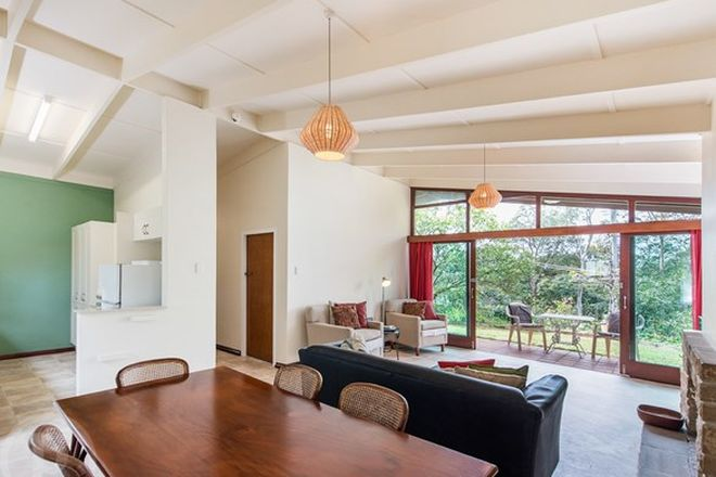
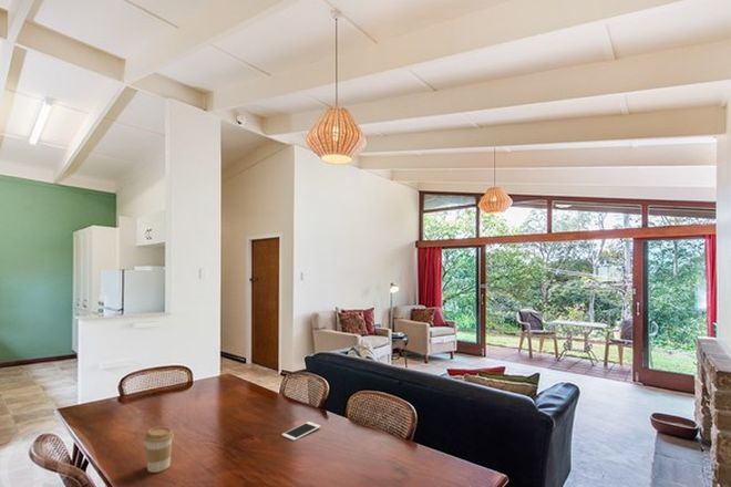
+ cell phone [281,421,322,442]
+ coffee cup [143,426,175,474]
